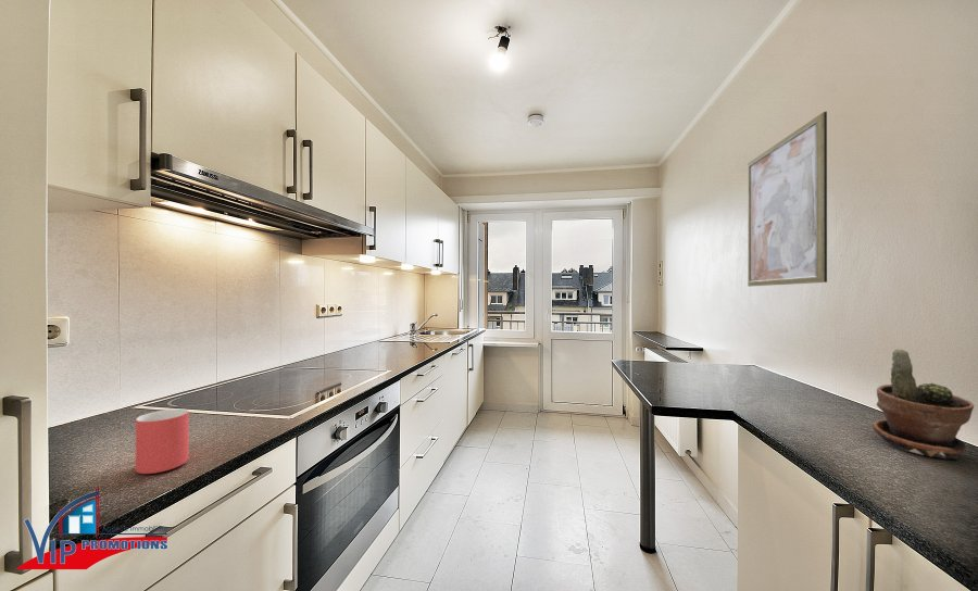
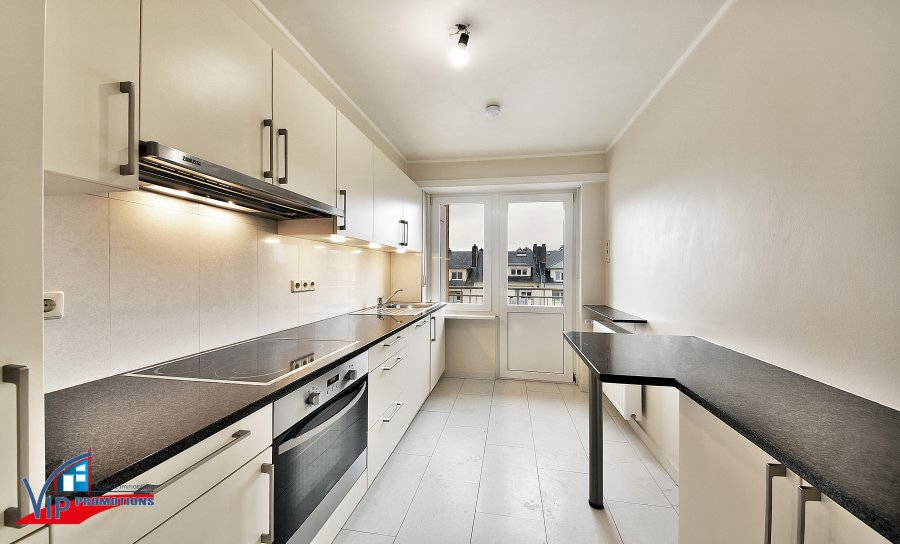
- wall art [747,111,828,288]
- potted plant [872,348,975,460]
- mug [135,407,190,475]
